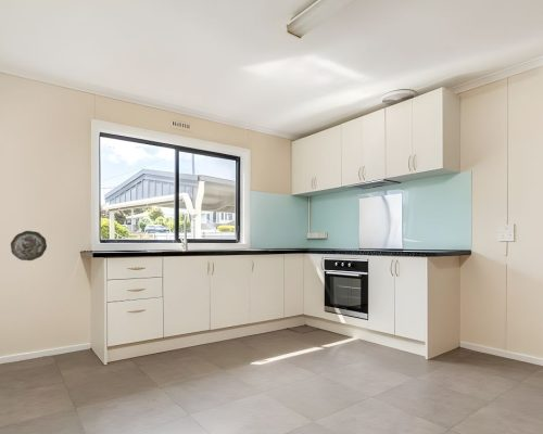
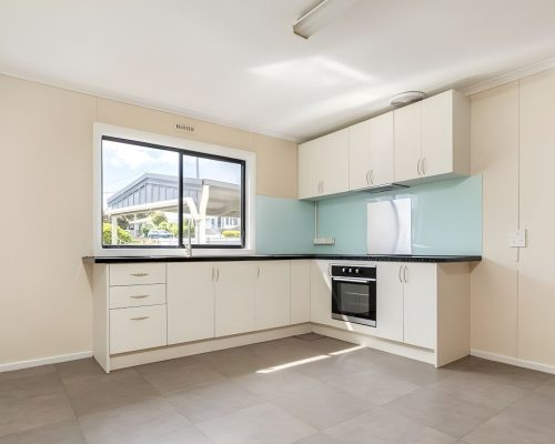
- decorative plate [10,230,48,261]
